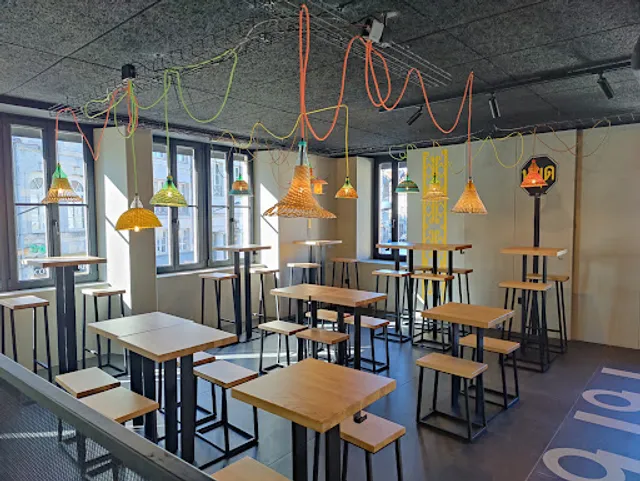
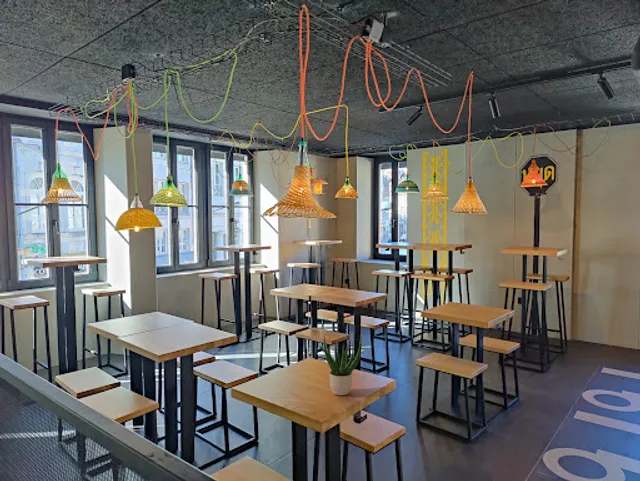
+ potted plant [319,333,363,396]
